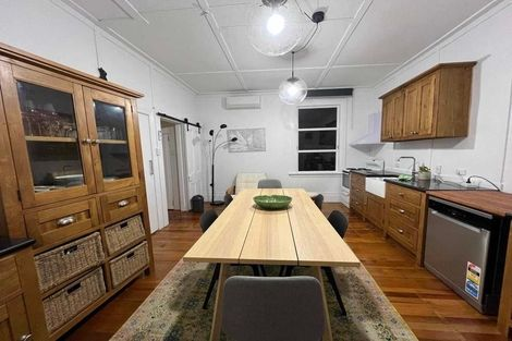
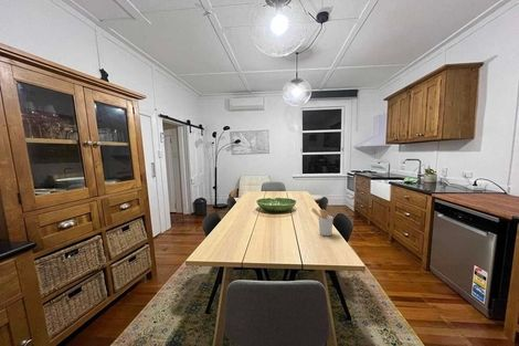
+ utensil holder [310,208,333,237]
